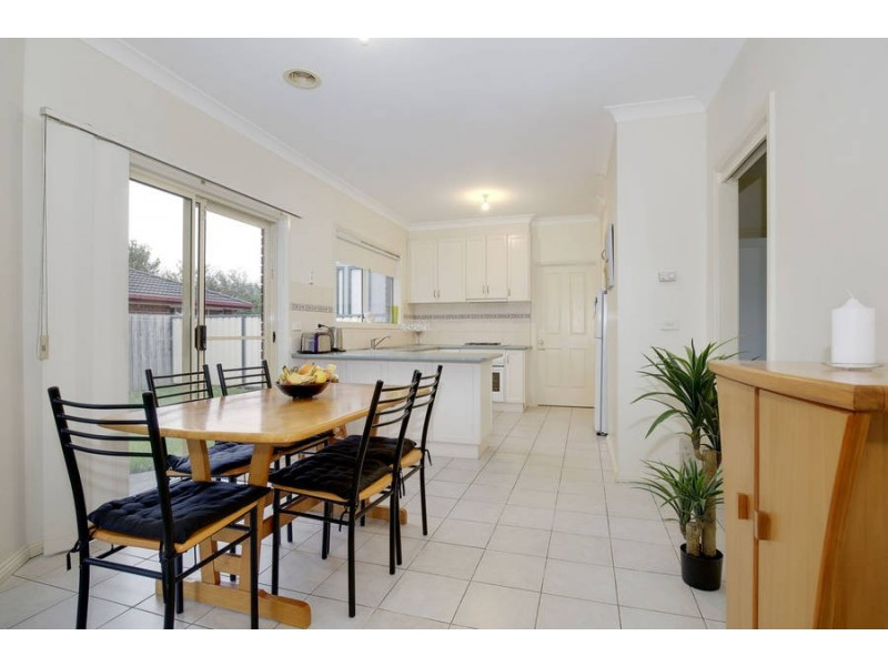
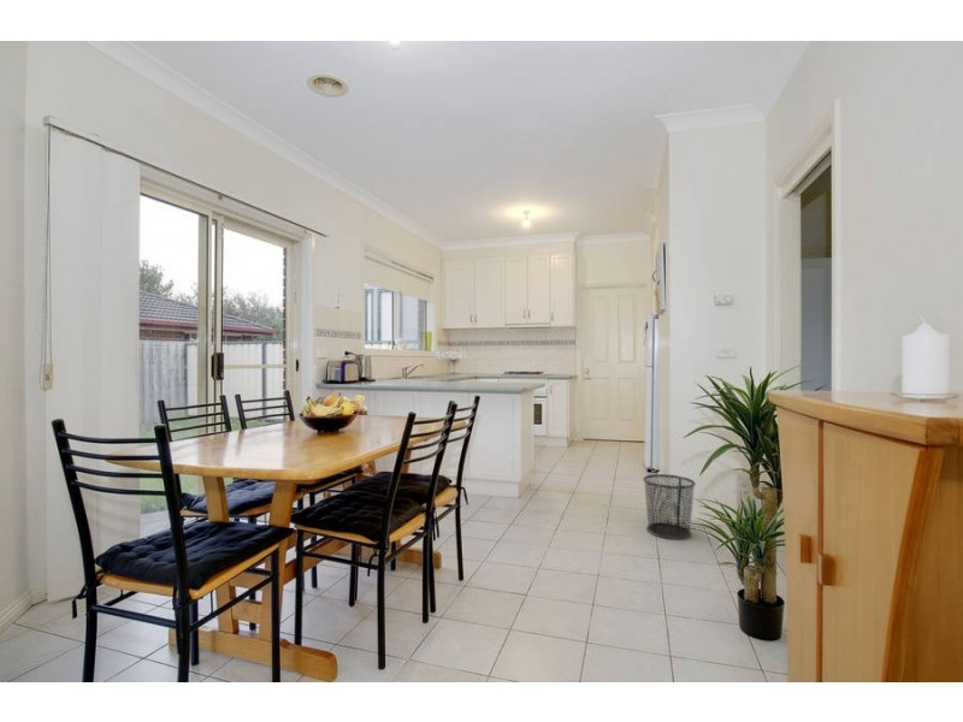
+ waste bin [642,473,697,540]
